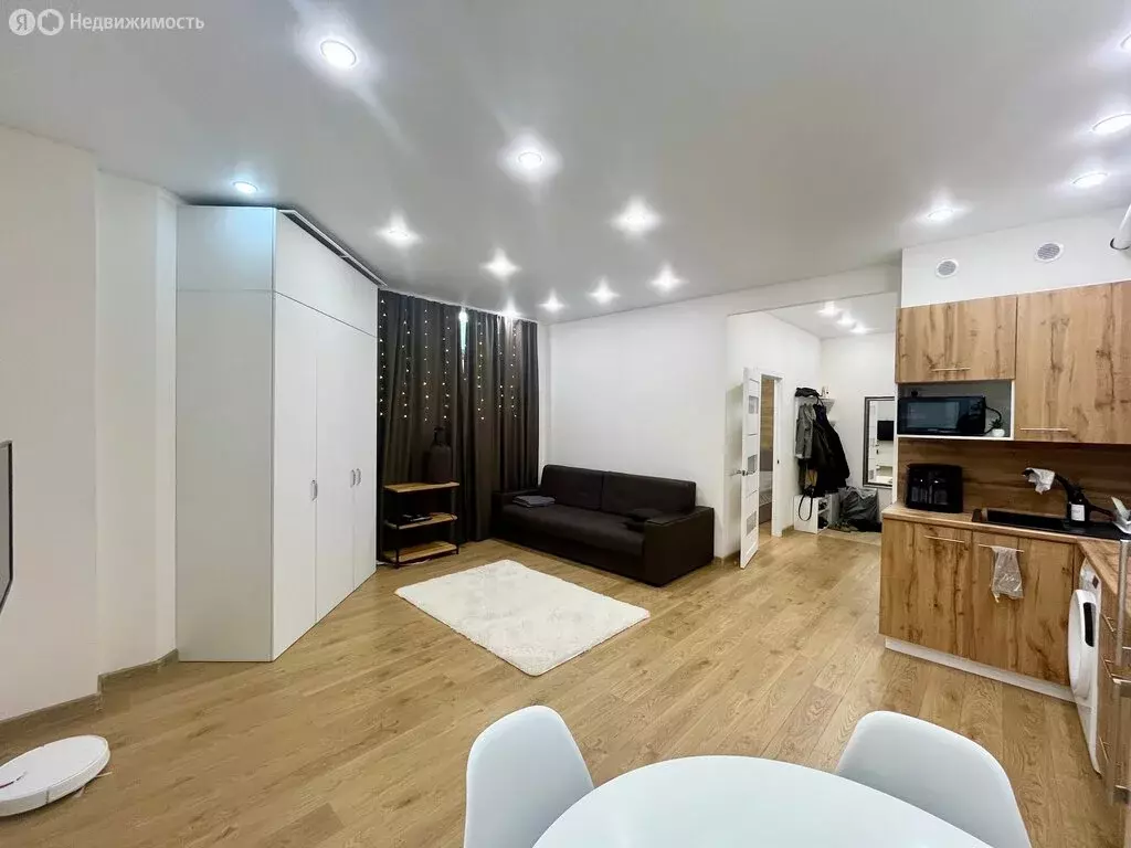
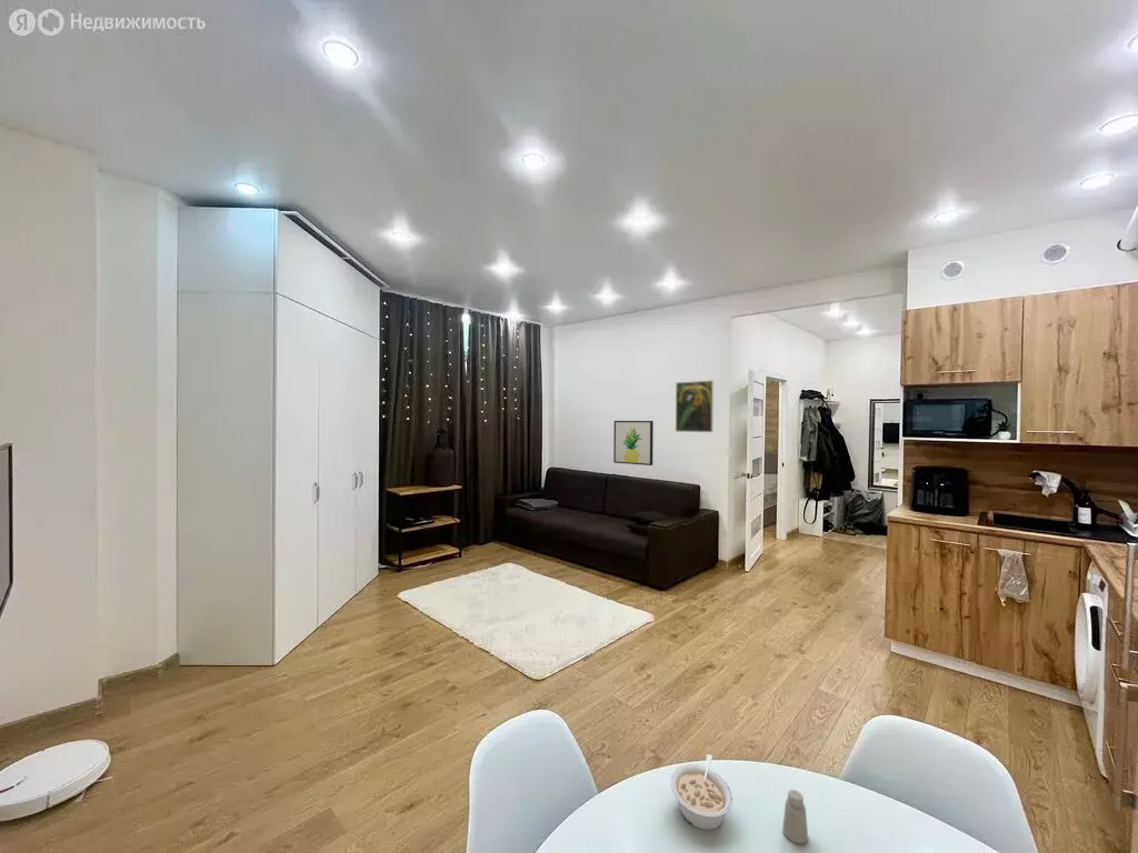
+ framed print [675,380,715,433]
+ saltshaker [781,789,809,845]
+ wall art [612,420,655,466]
+ legume [669,753,733,832]
